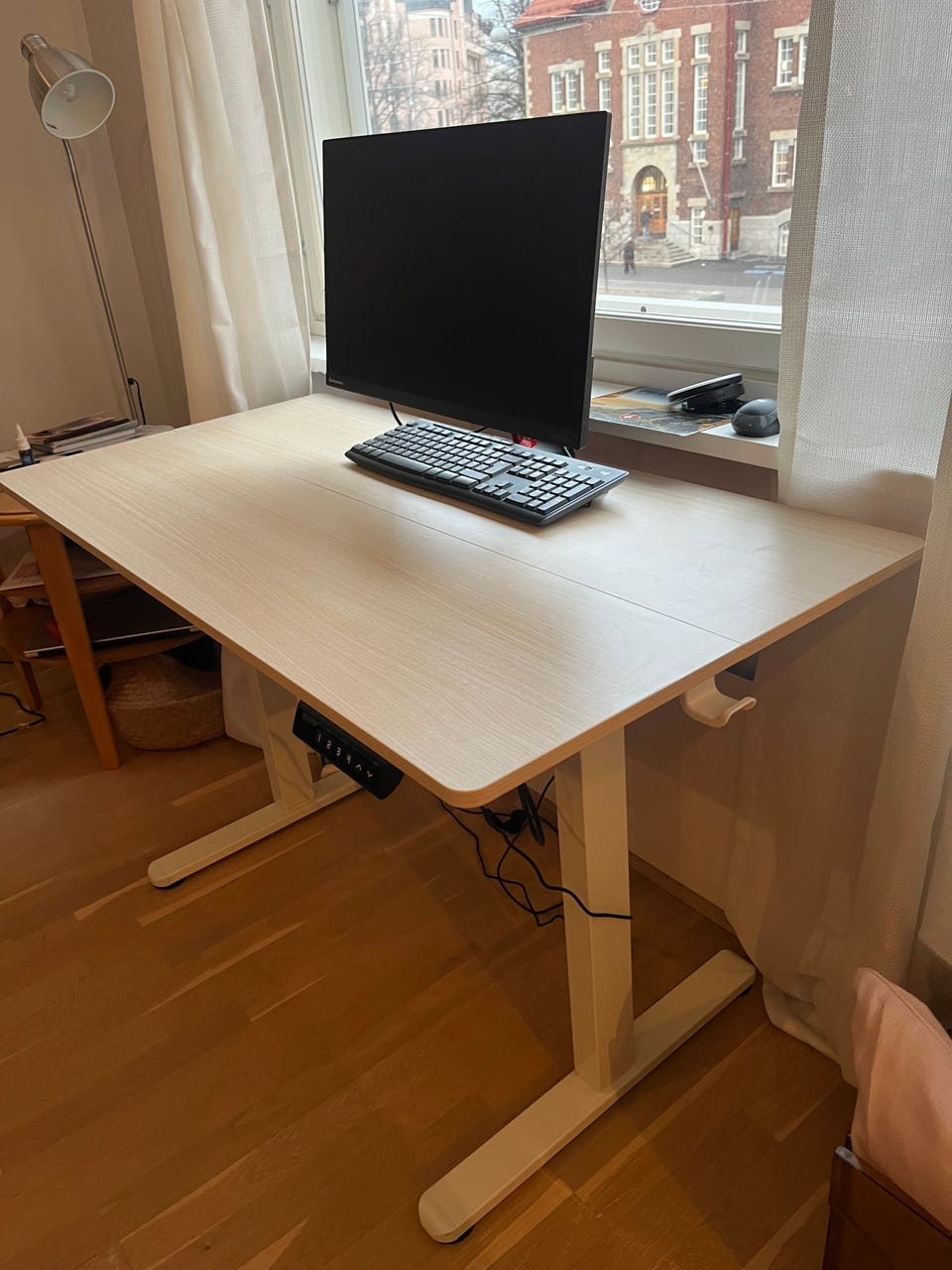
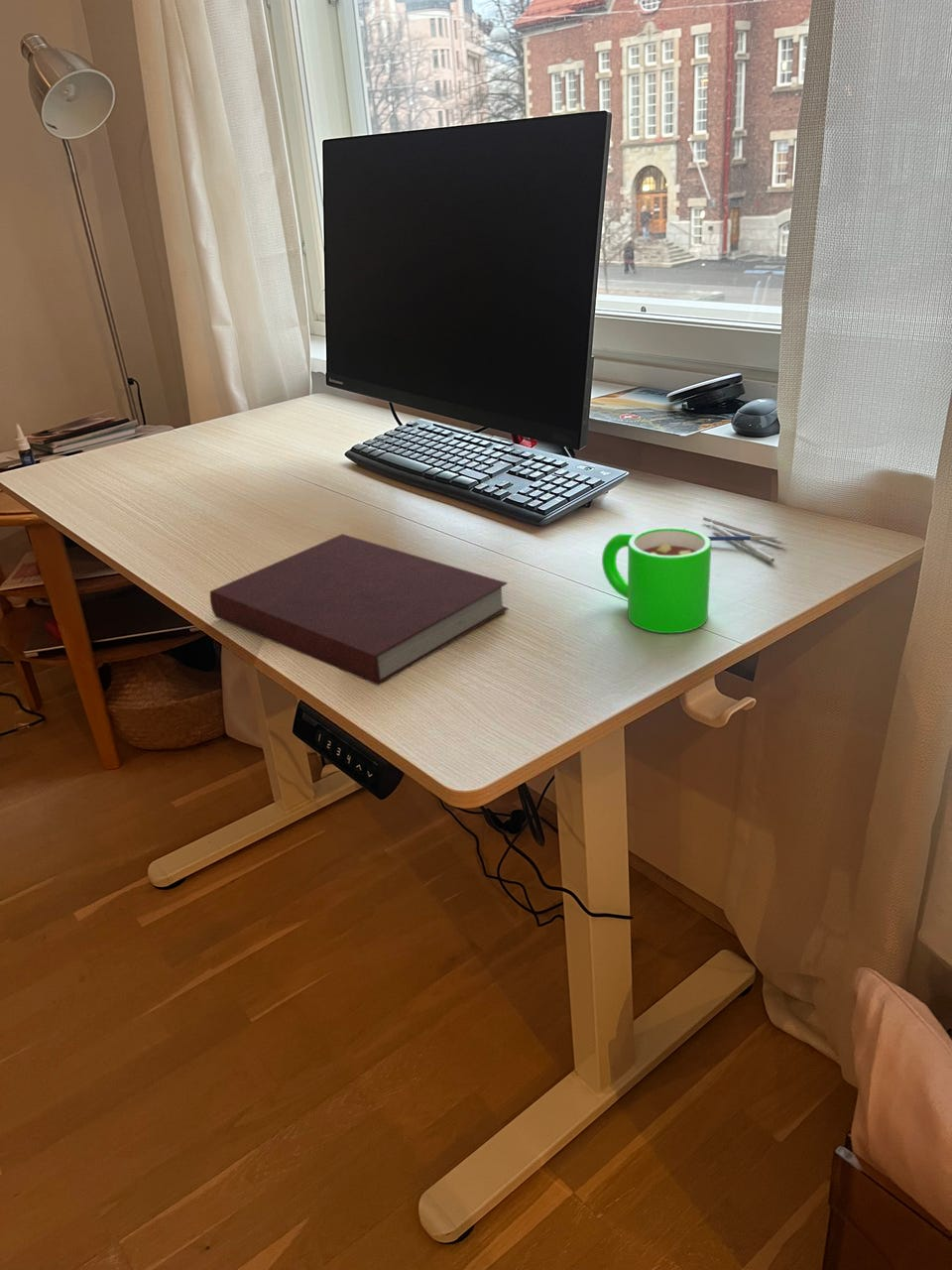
+ notebook [209,533,510,687]
+ mug [601,526,712,634]
+ pen [702,516,790,564]
